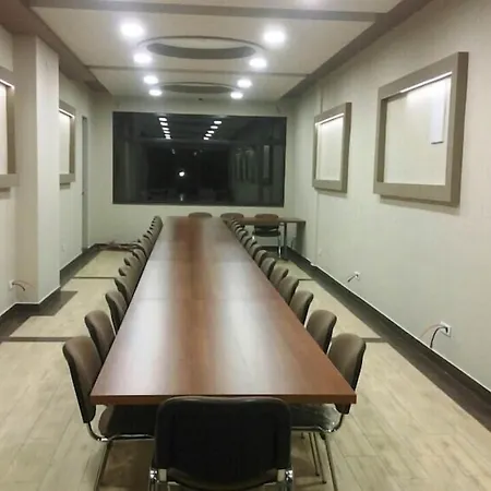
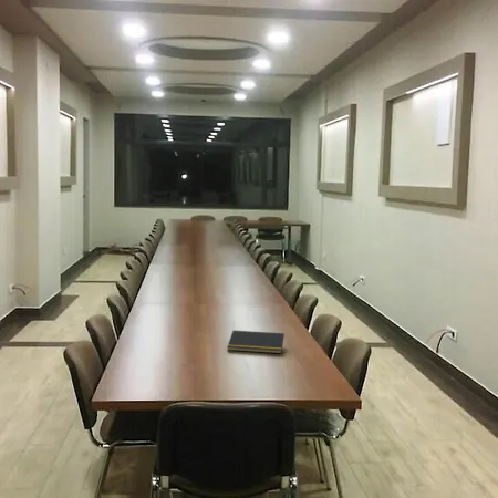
+ notepad [226,330,286,354]
